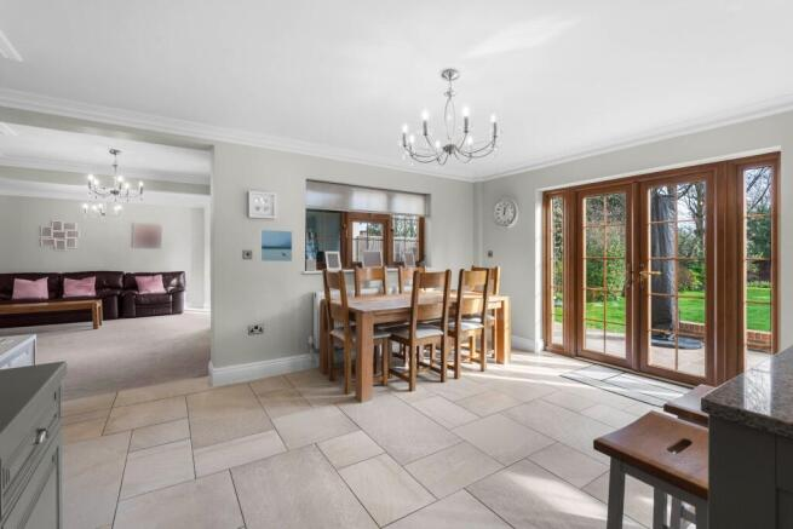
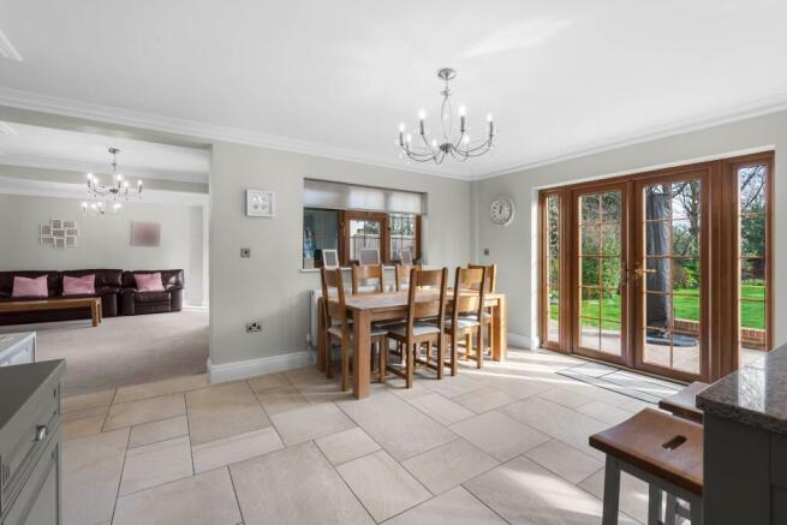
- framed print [259,229,293,263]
